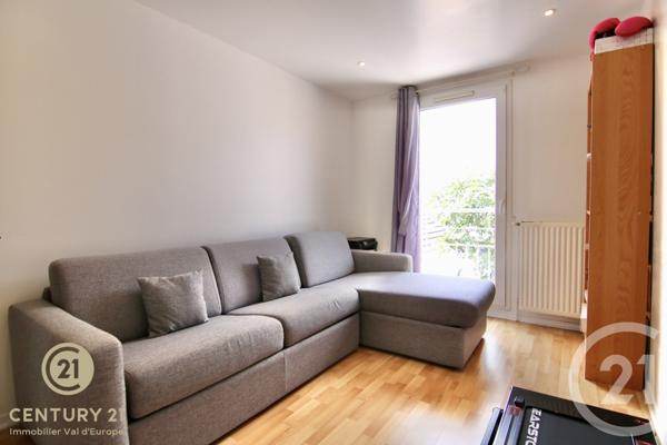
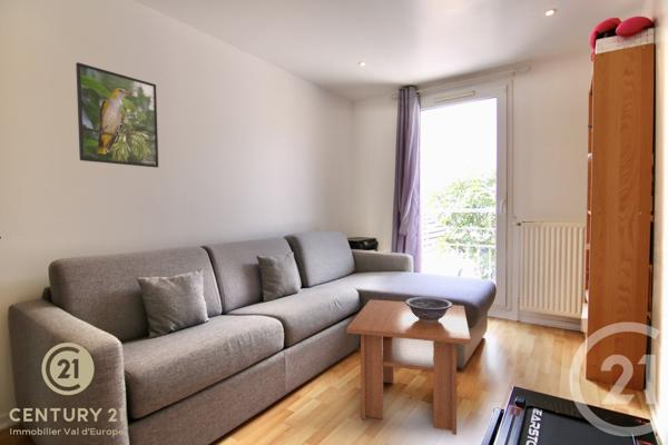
+ decorative bowl [404,296,453,323]
+ coffee table [345,298,471,436]
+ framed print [75,61,159,169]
